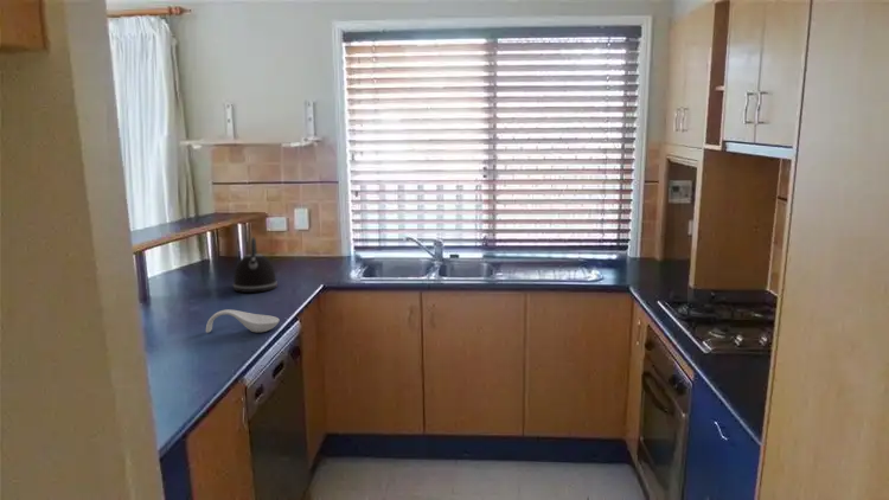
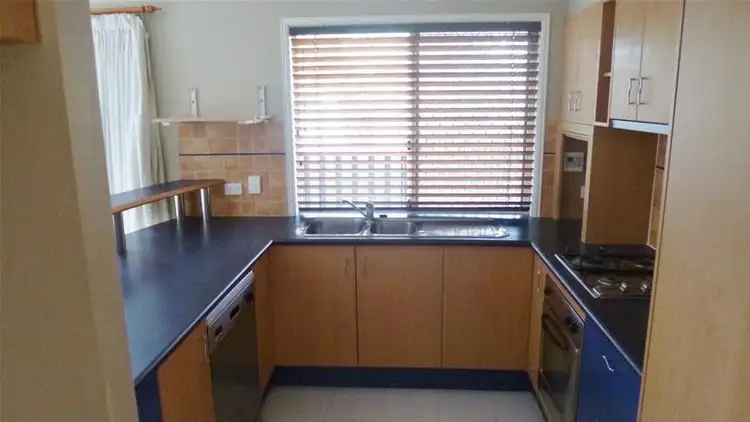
- kettle [231,236,279,294]
- spoon rest [205,308,280,334]
